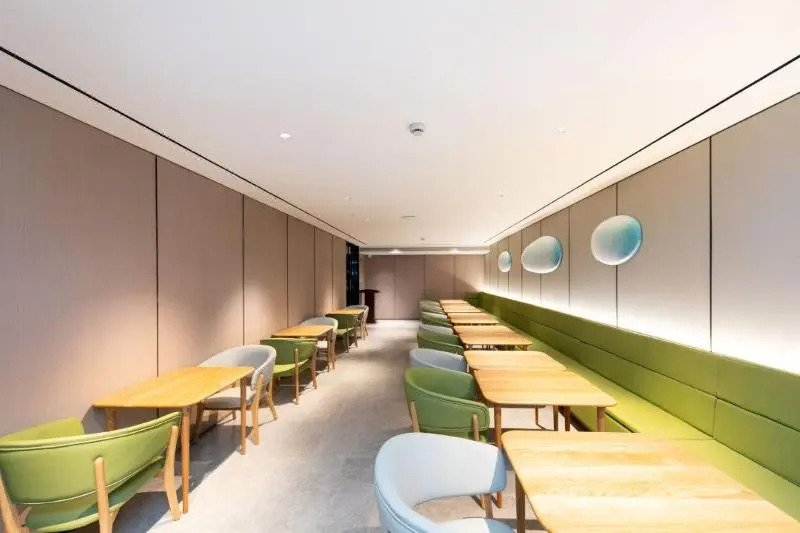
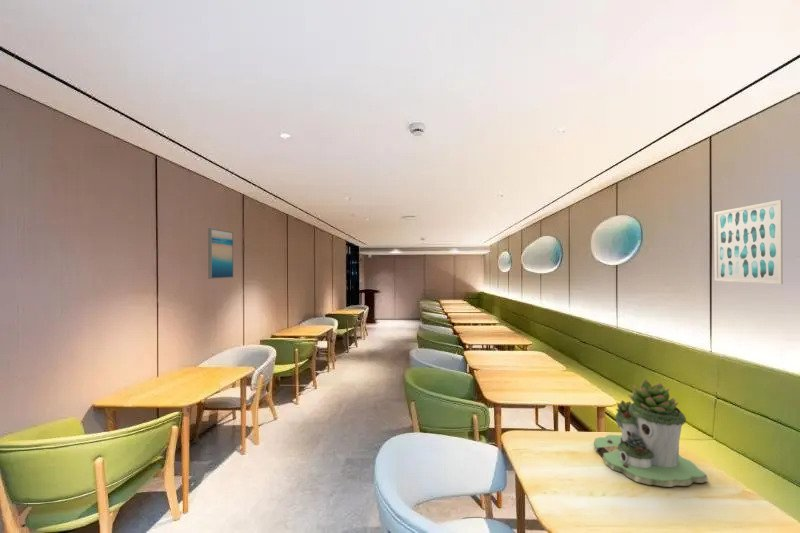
+ wall art [207,227,234,280]
+ succulent planter [592,378,710,488]
+ wall art [713,199,784,285]
